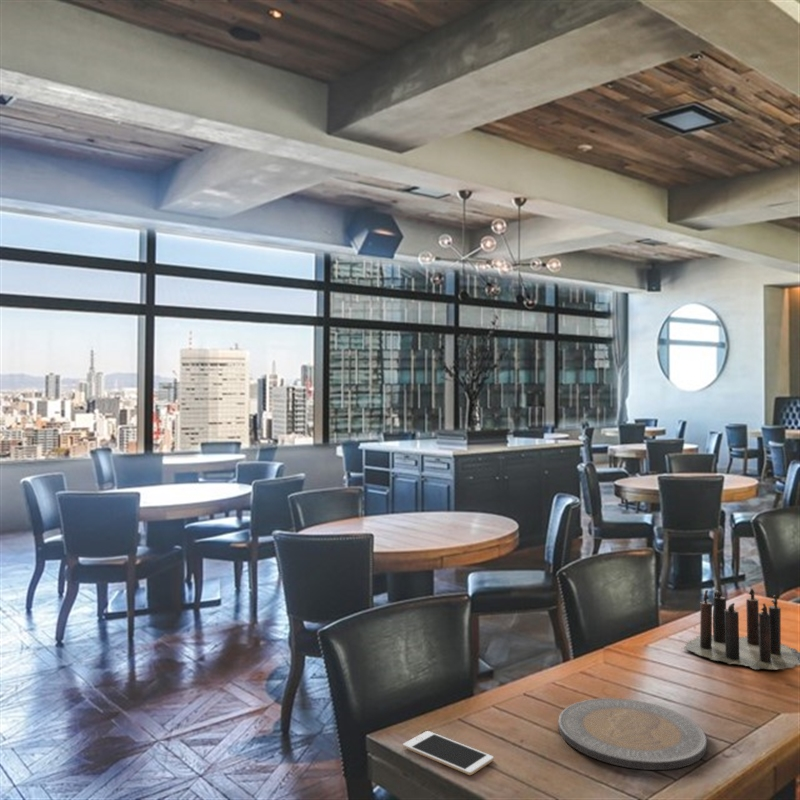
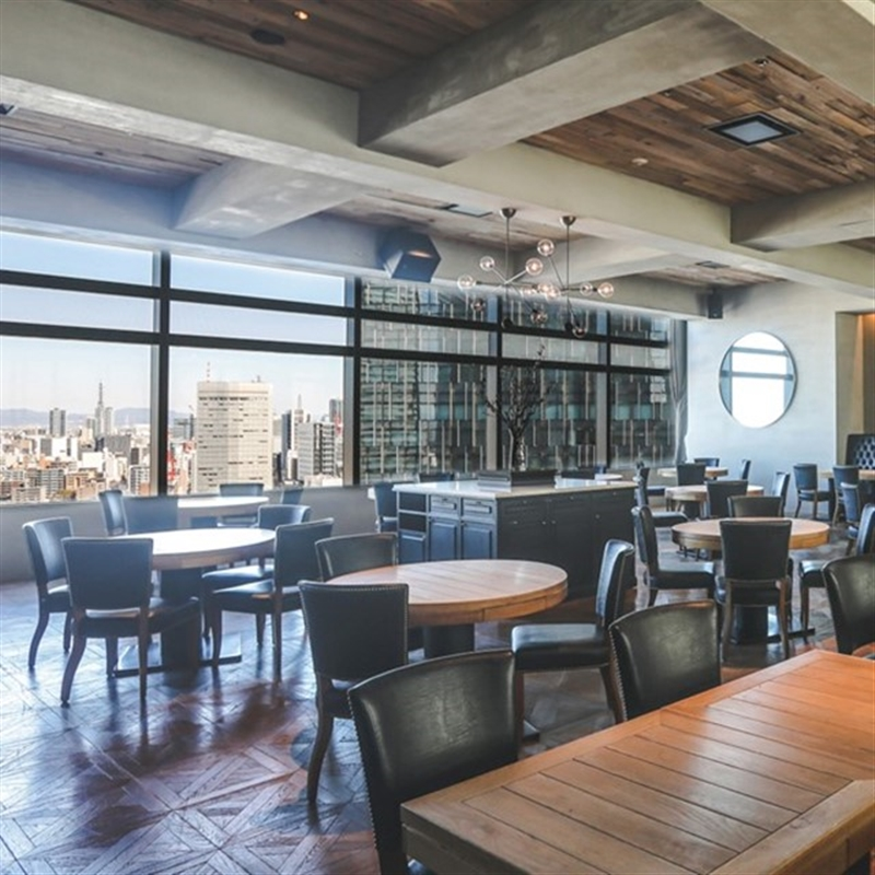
- candle [682,588,800,671]
- plate [558,697,708,771]
- cell phone [402,730,495,776]
